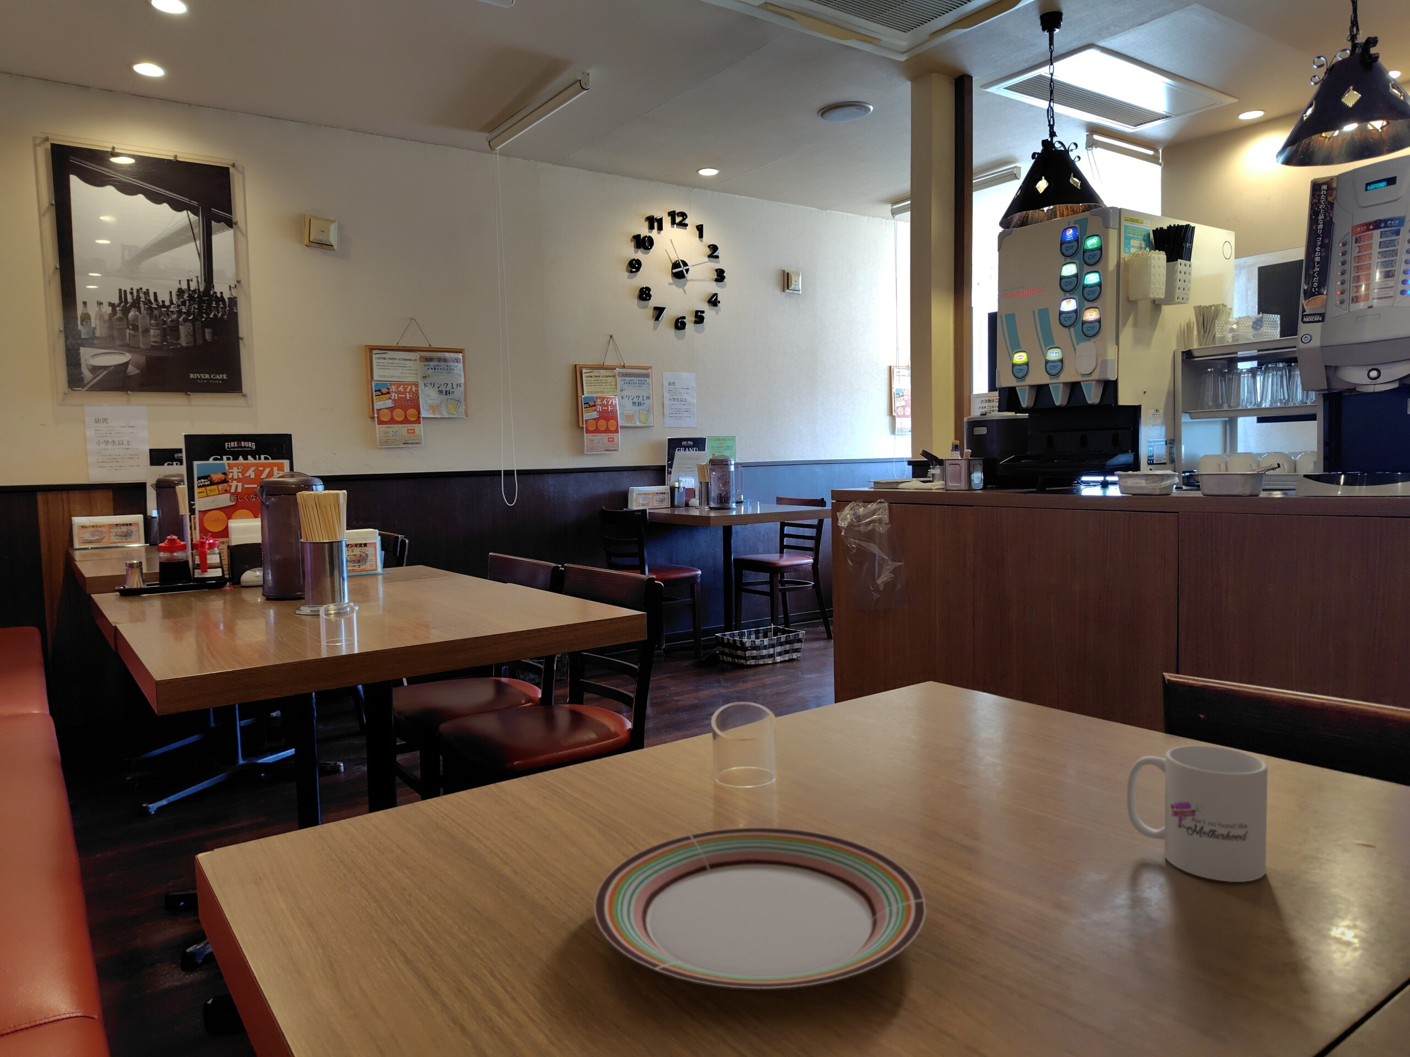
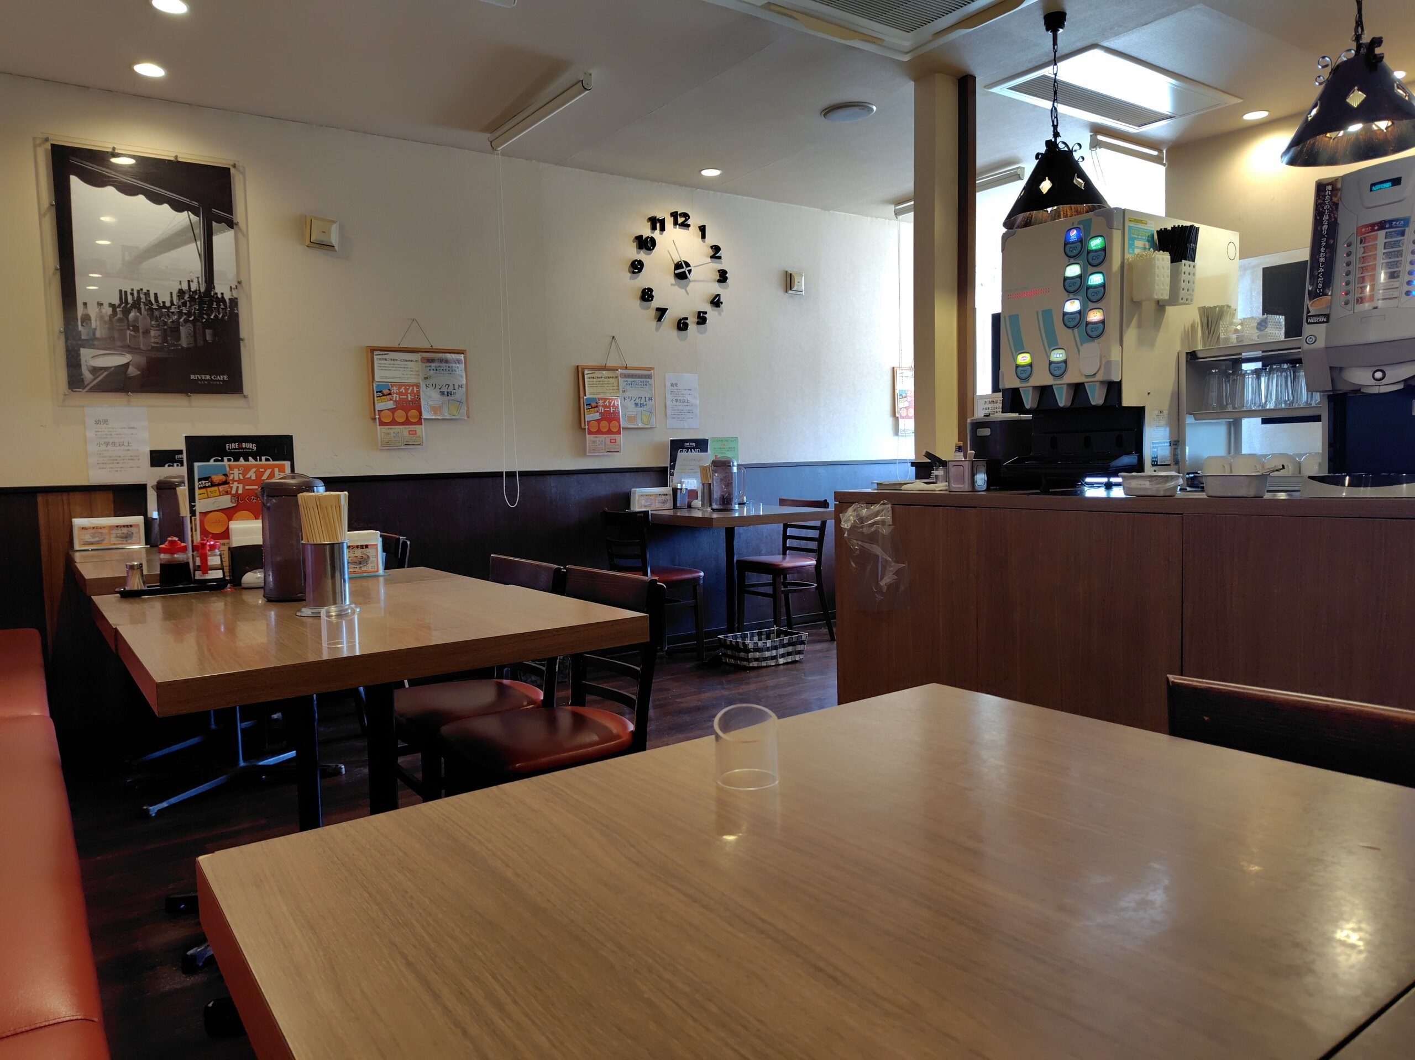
- plate [593,827,926,989]
- mug [1127,745,1269,883]
